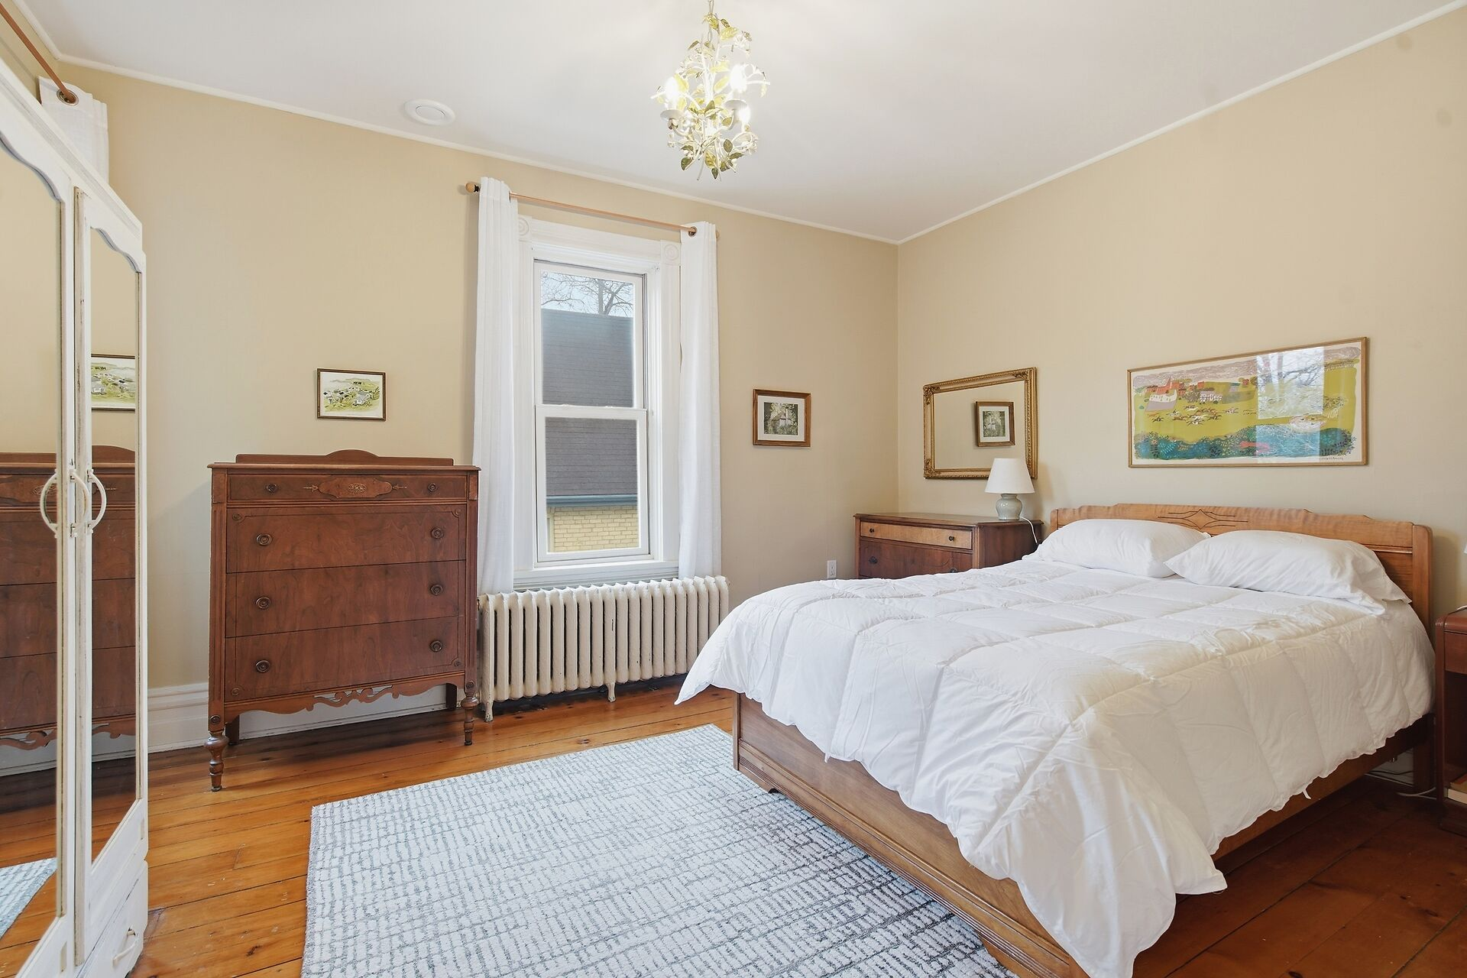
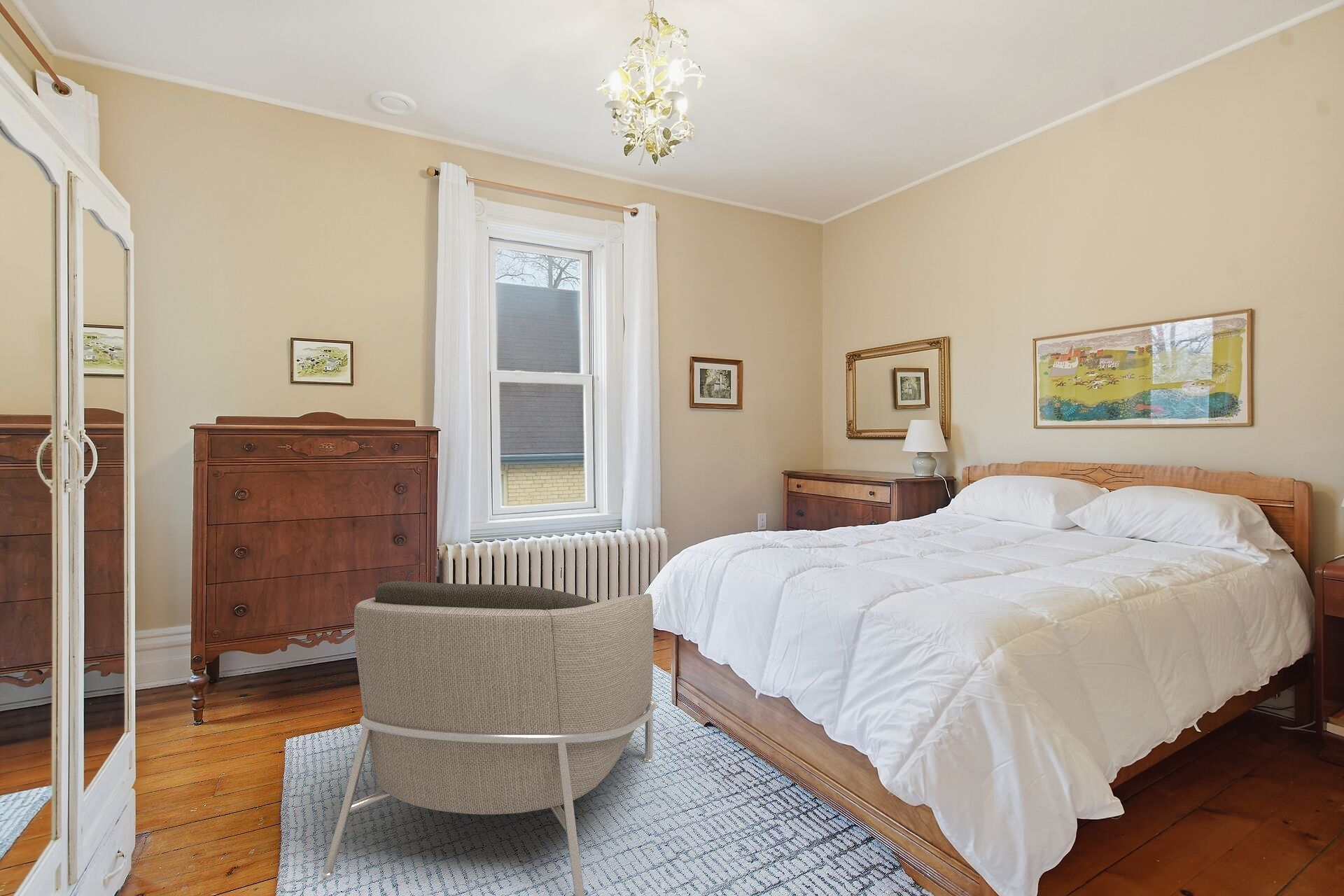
+ armchair [321,580,657,896]
